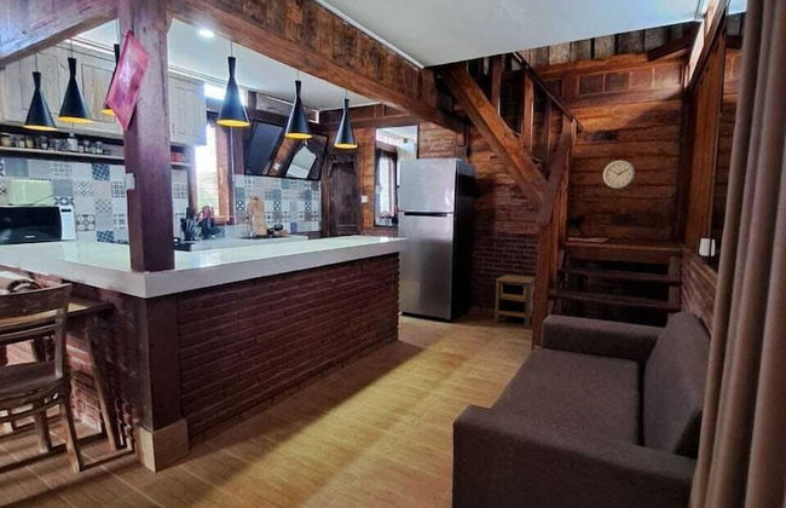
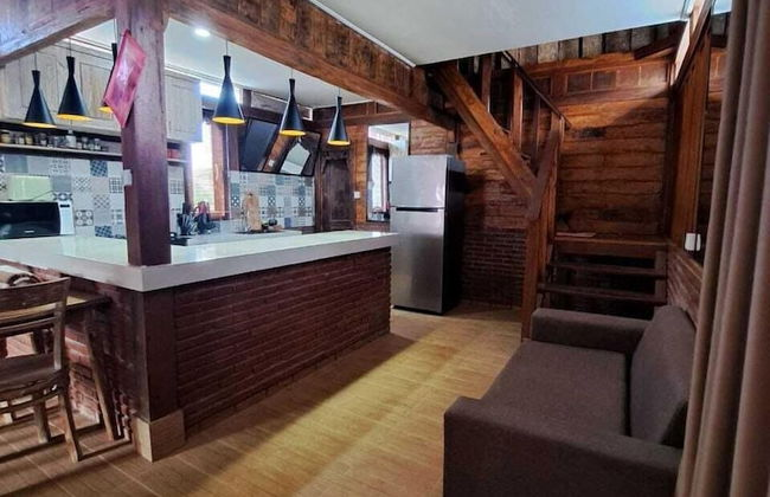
- wall clock [602,160,636,190]
- nightstand [493,273,536,328]
